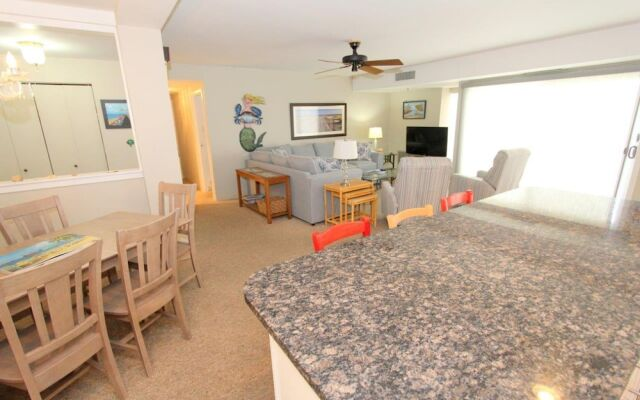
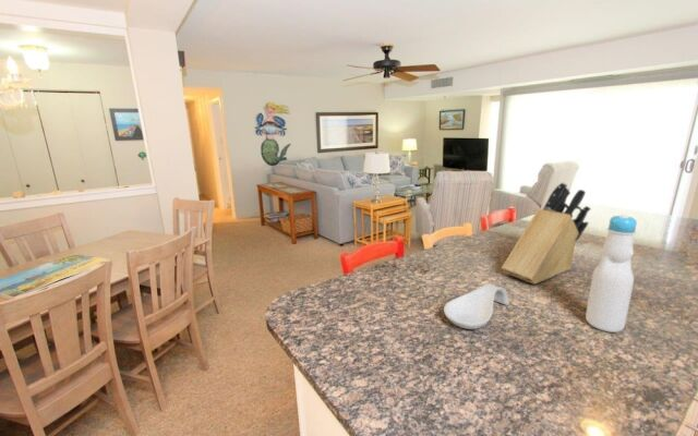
+ spoon rest [443,283,509,330]
+ bottle [585,214,638,334]
+ knife block [501,182,592,284]
